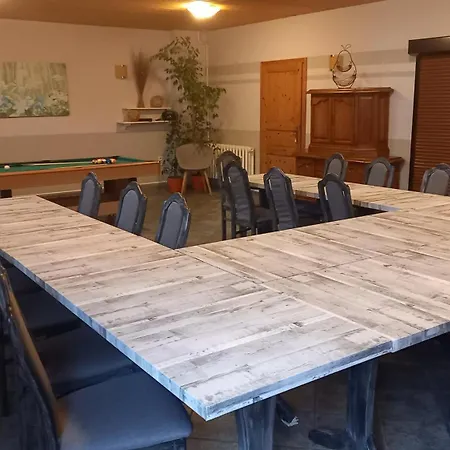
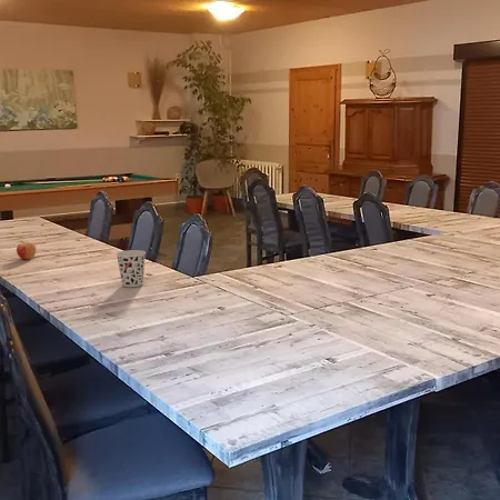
+ cup [116,249,147,288]
+ fruit [16,240,37,260]
